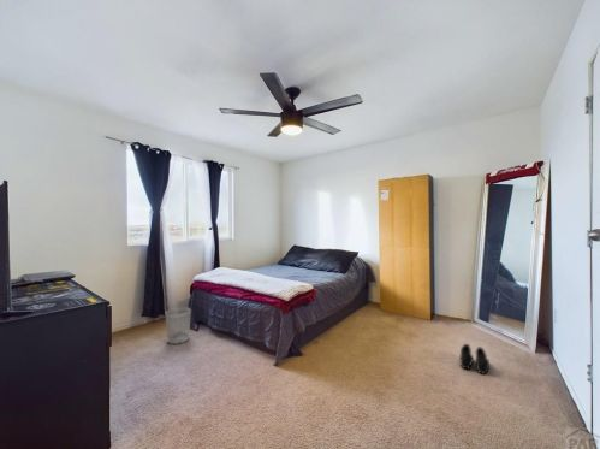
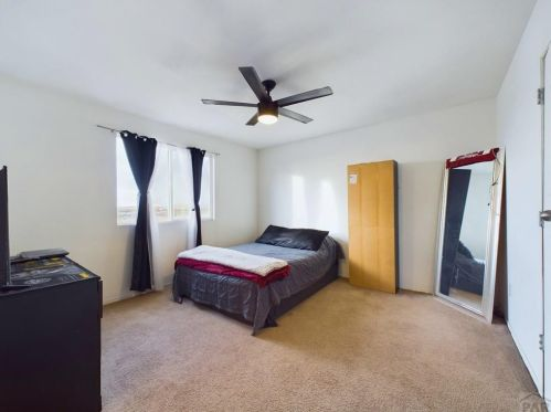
- wastebasket [164,306,192,345]
- boots [459,343,491,376]
